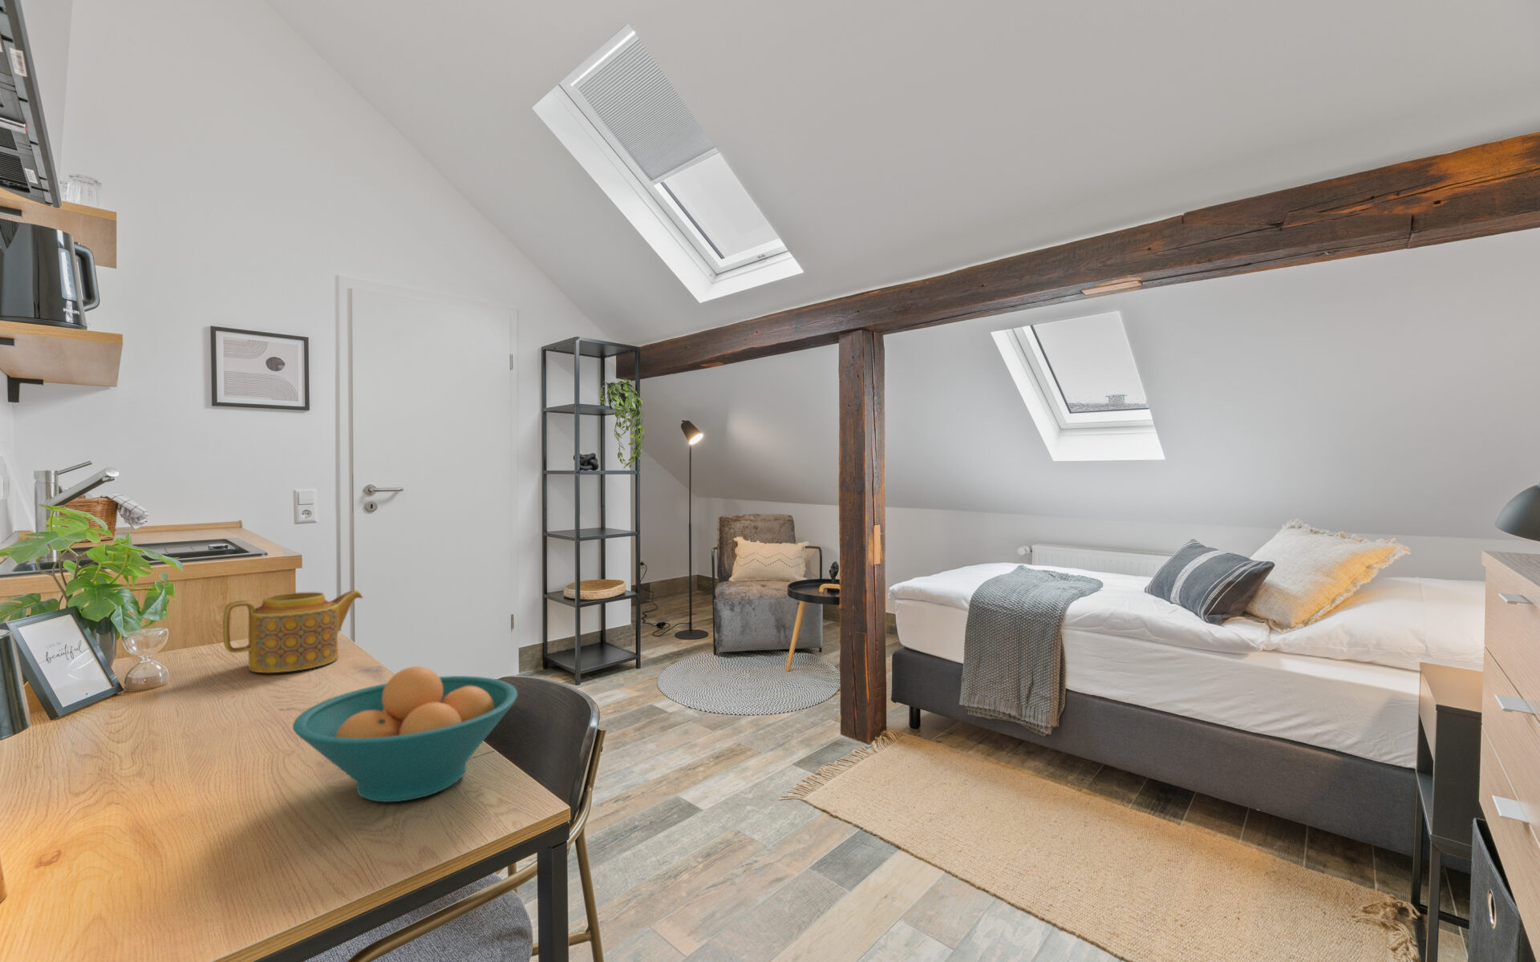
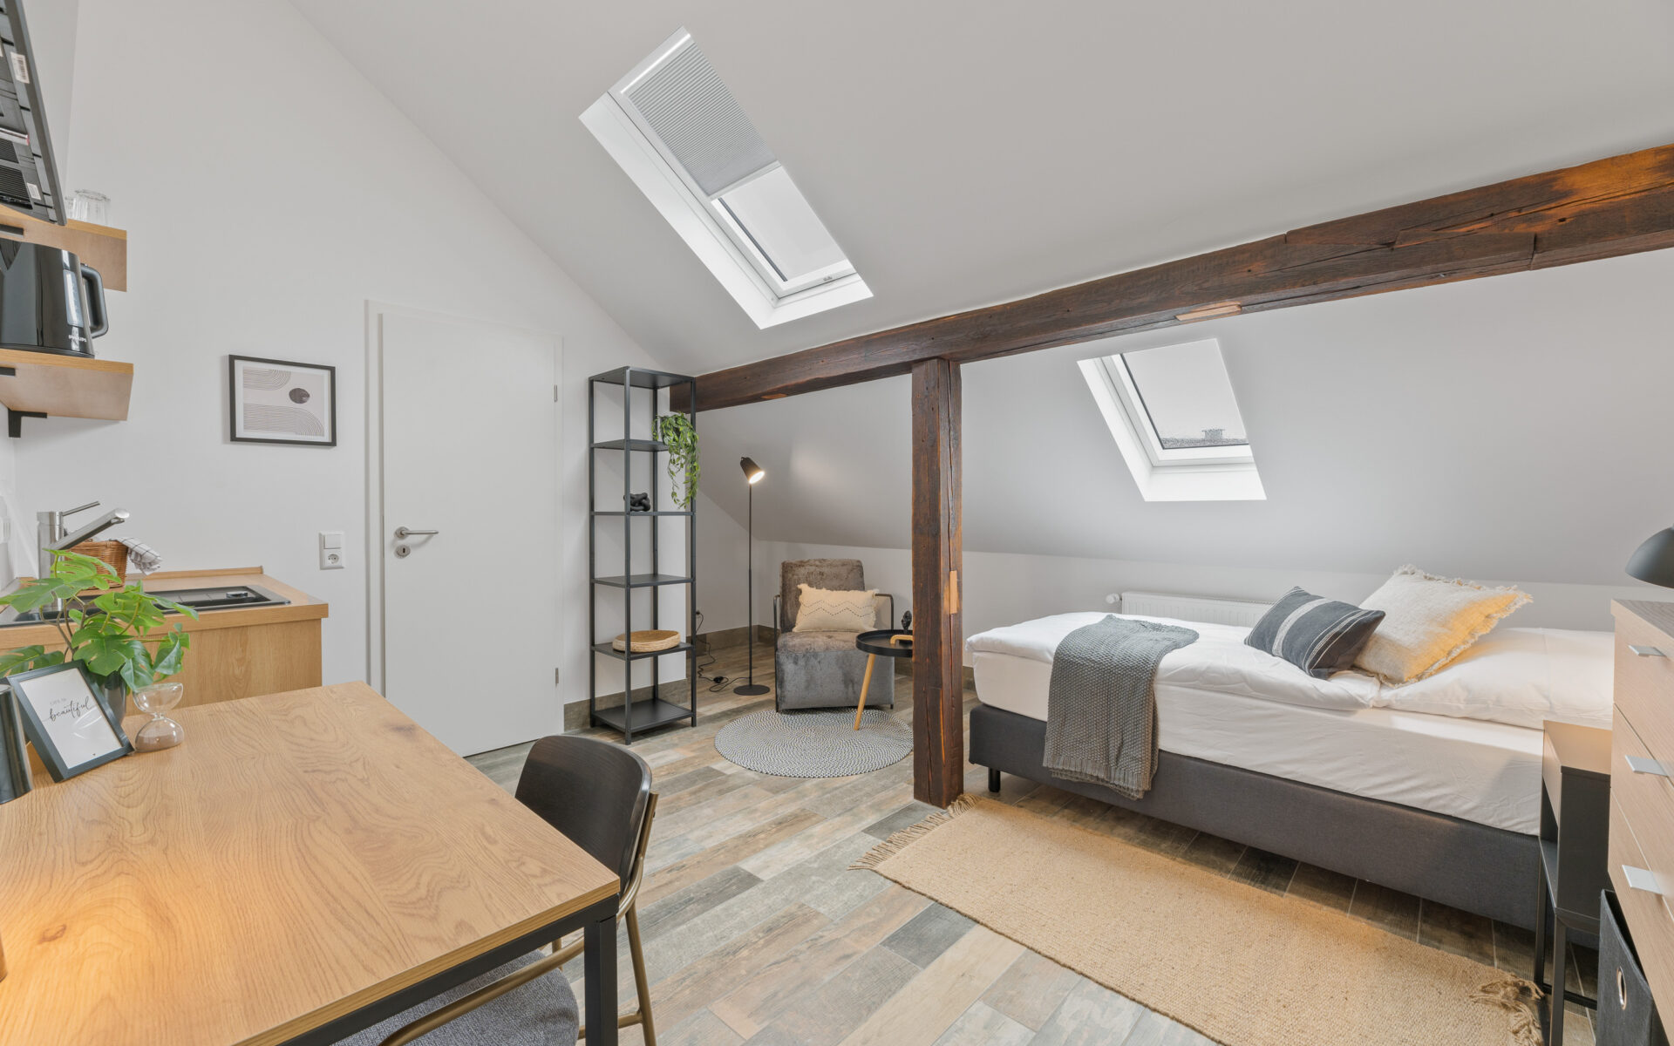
- fruit bowl [292,665,519,802]
- teapot [222,590,364,674]
